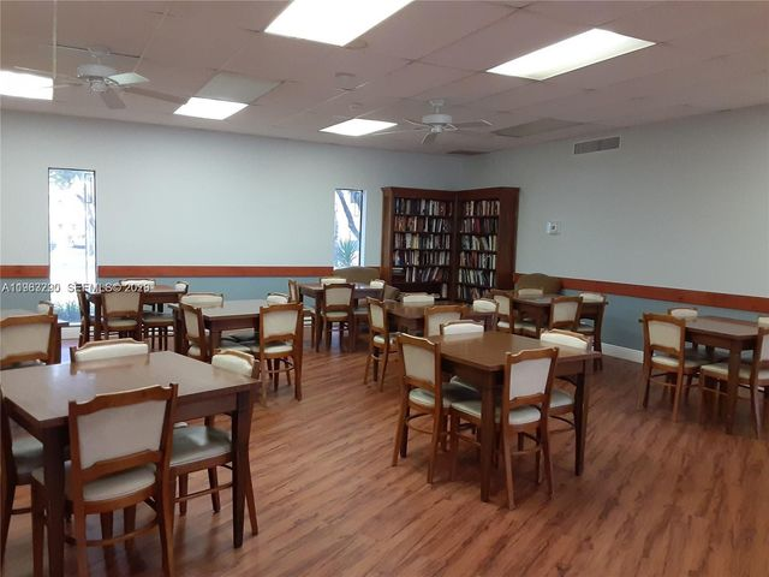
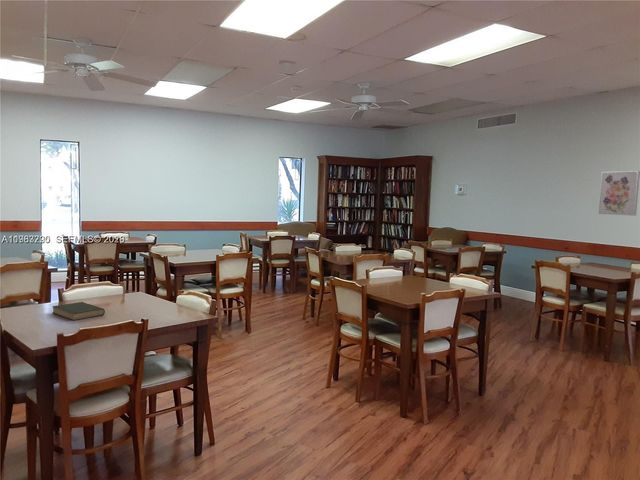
+ wall art [597,170,640,217]
+ book [51,301,106,321]
